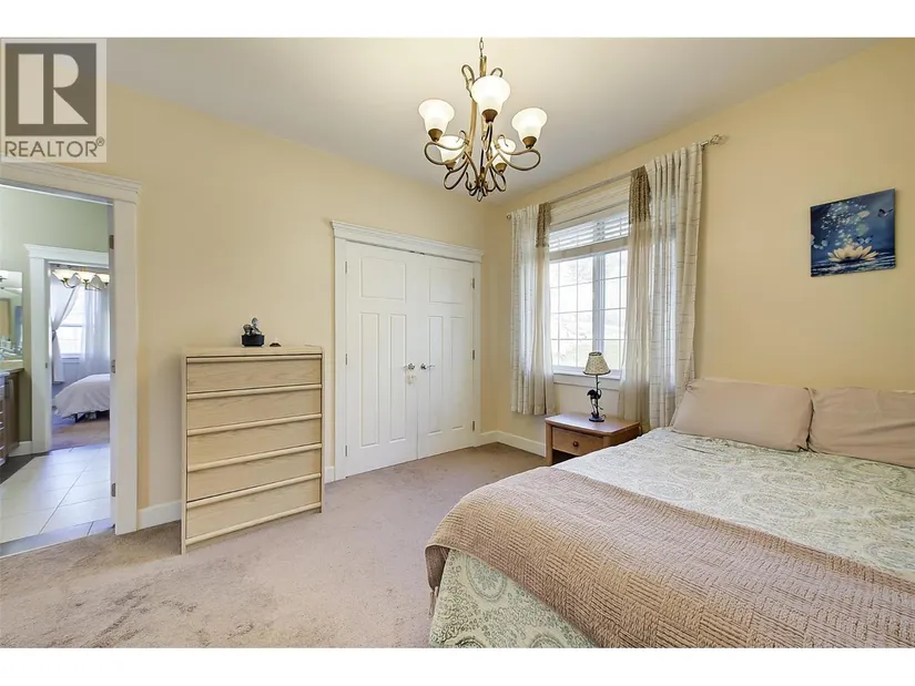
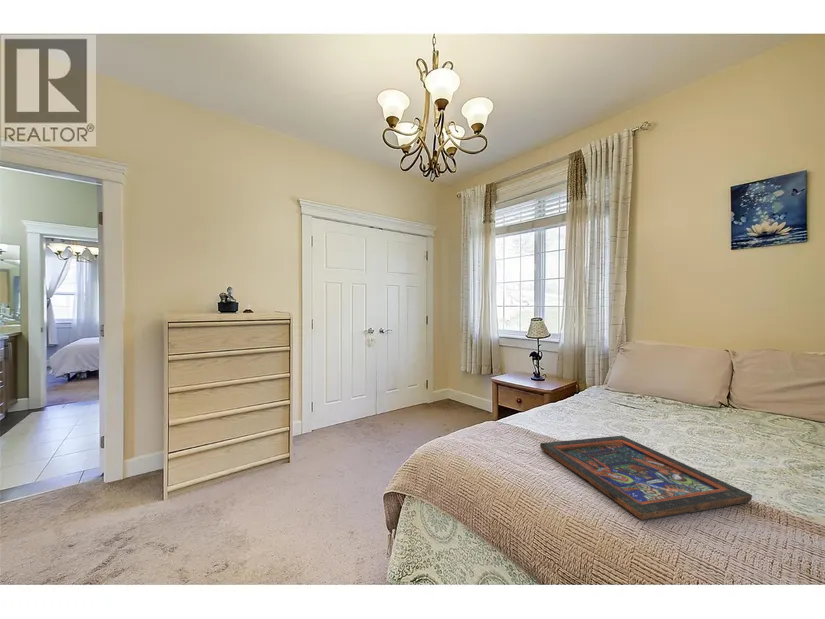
+ religious icon [539,435,753,521]
